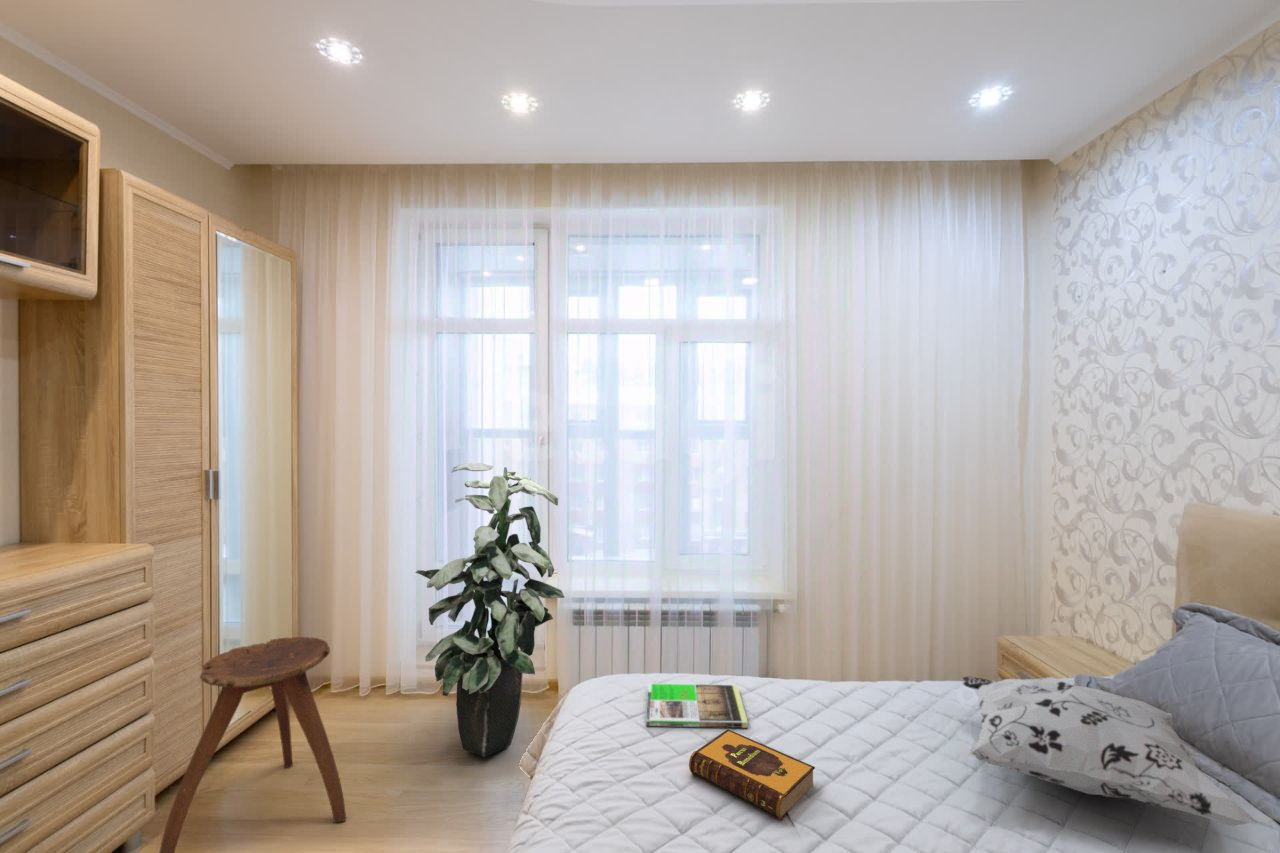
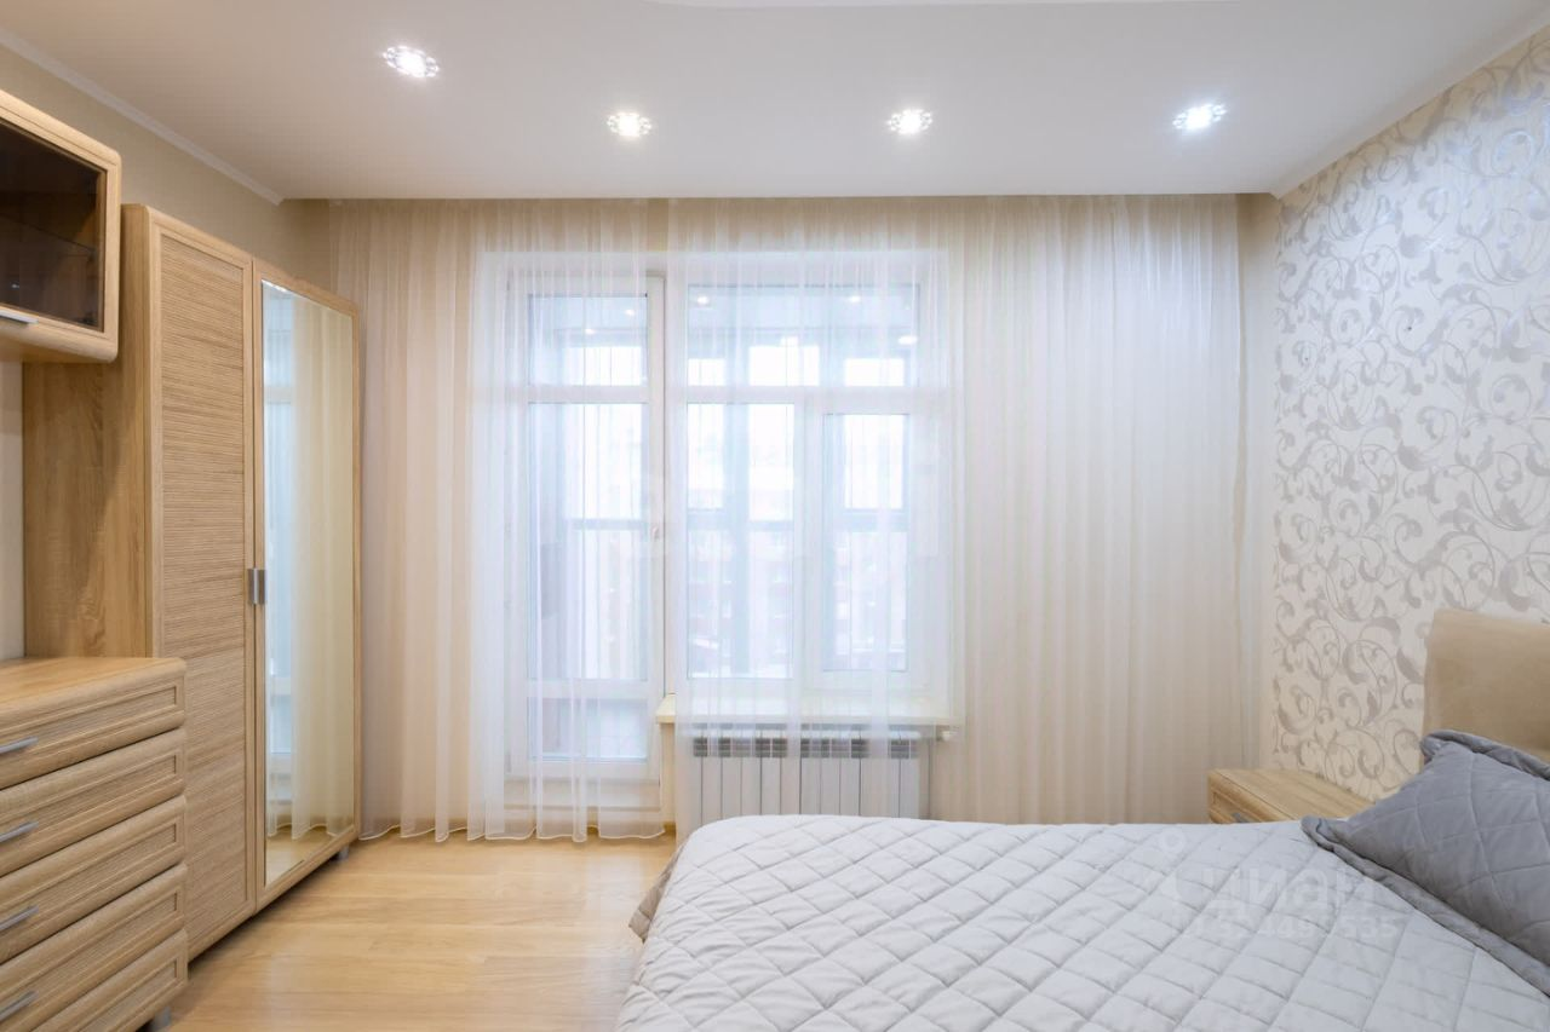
- magazine [645,682,749,729]
- hardback book [688,728,816,820]
- indoor plant [414,462,565,758]
- decorative pillow [962,675,1259,827]
- stool [158,636,347,853]
